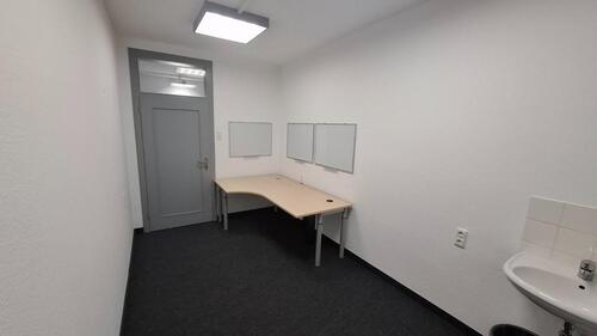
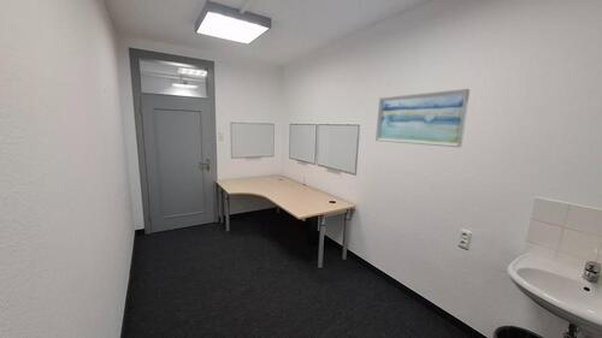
+ wall art [374,88,471,148]
